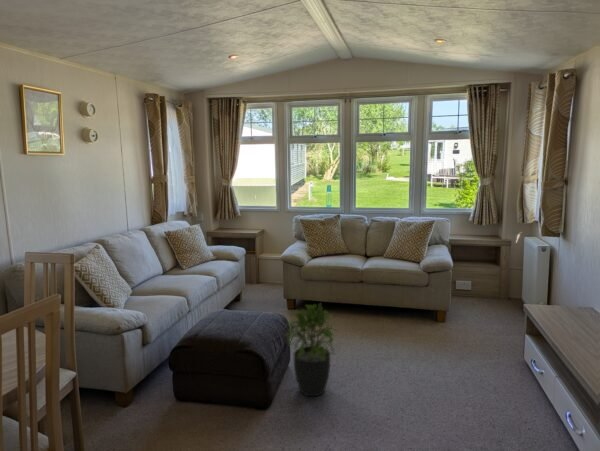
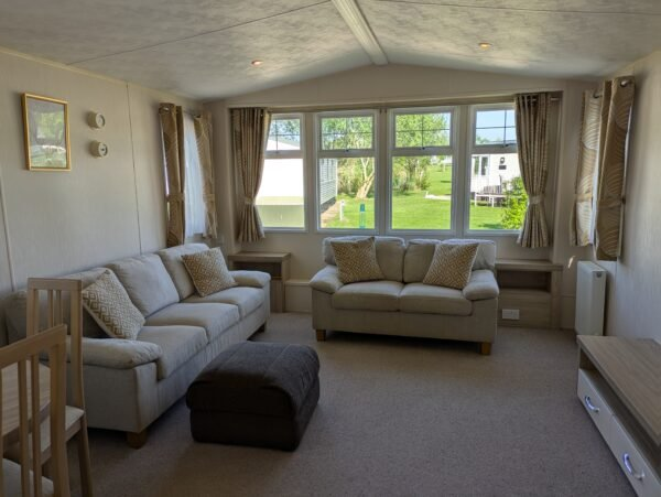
- potted plant [283,302,339,397]
